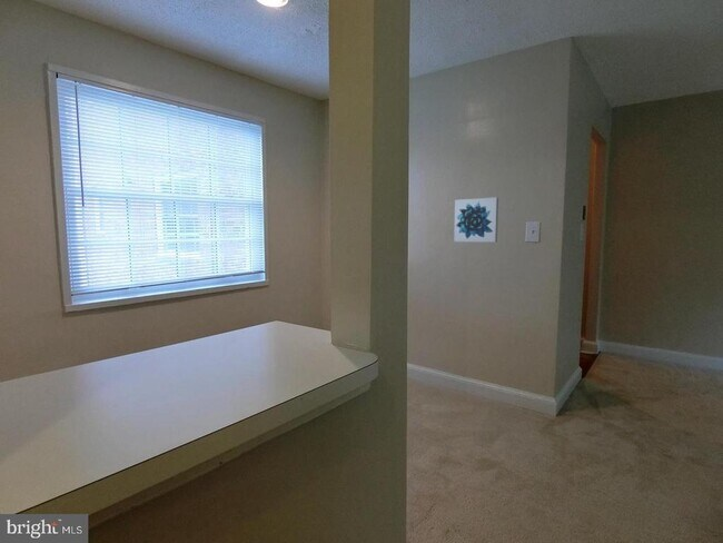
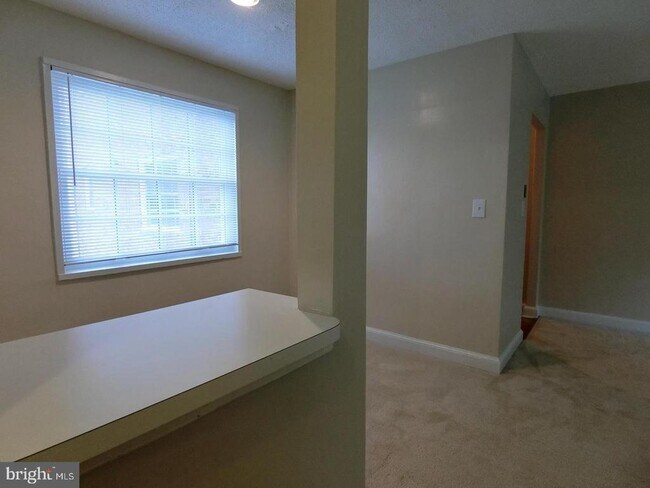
- wall art [453,196,499,243]
